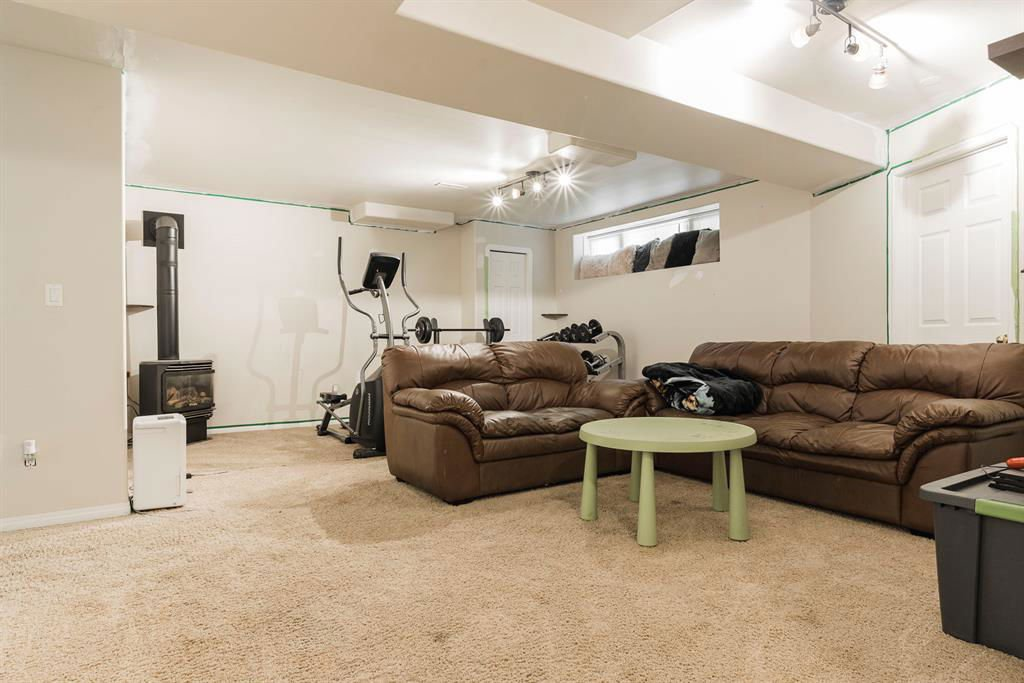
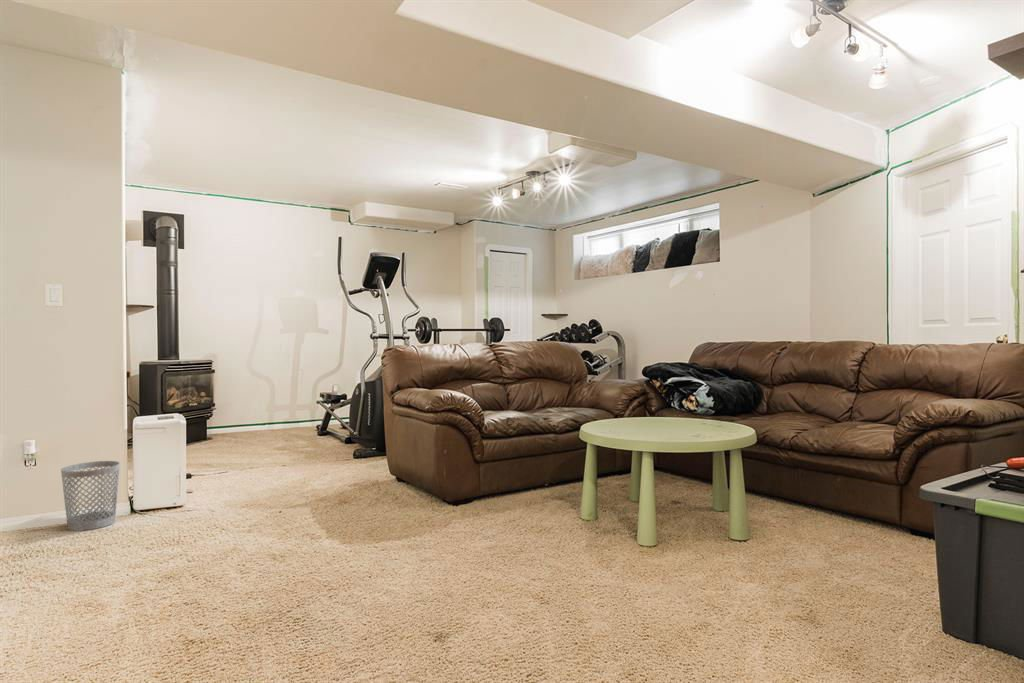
+ wastebasket [60,460,121,532]
